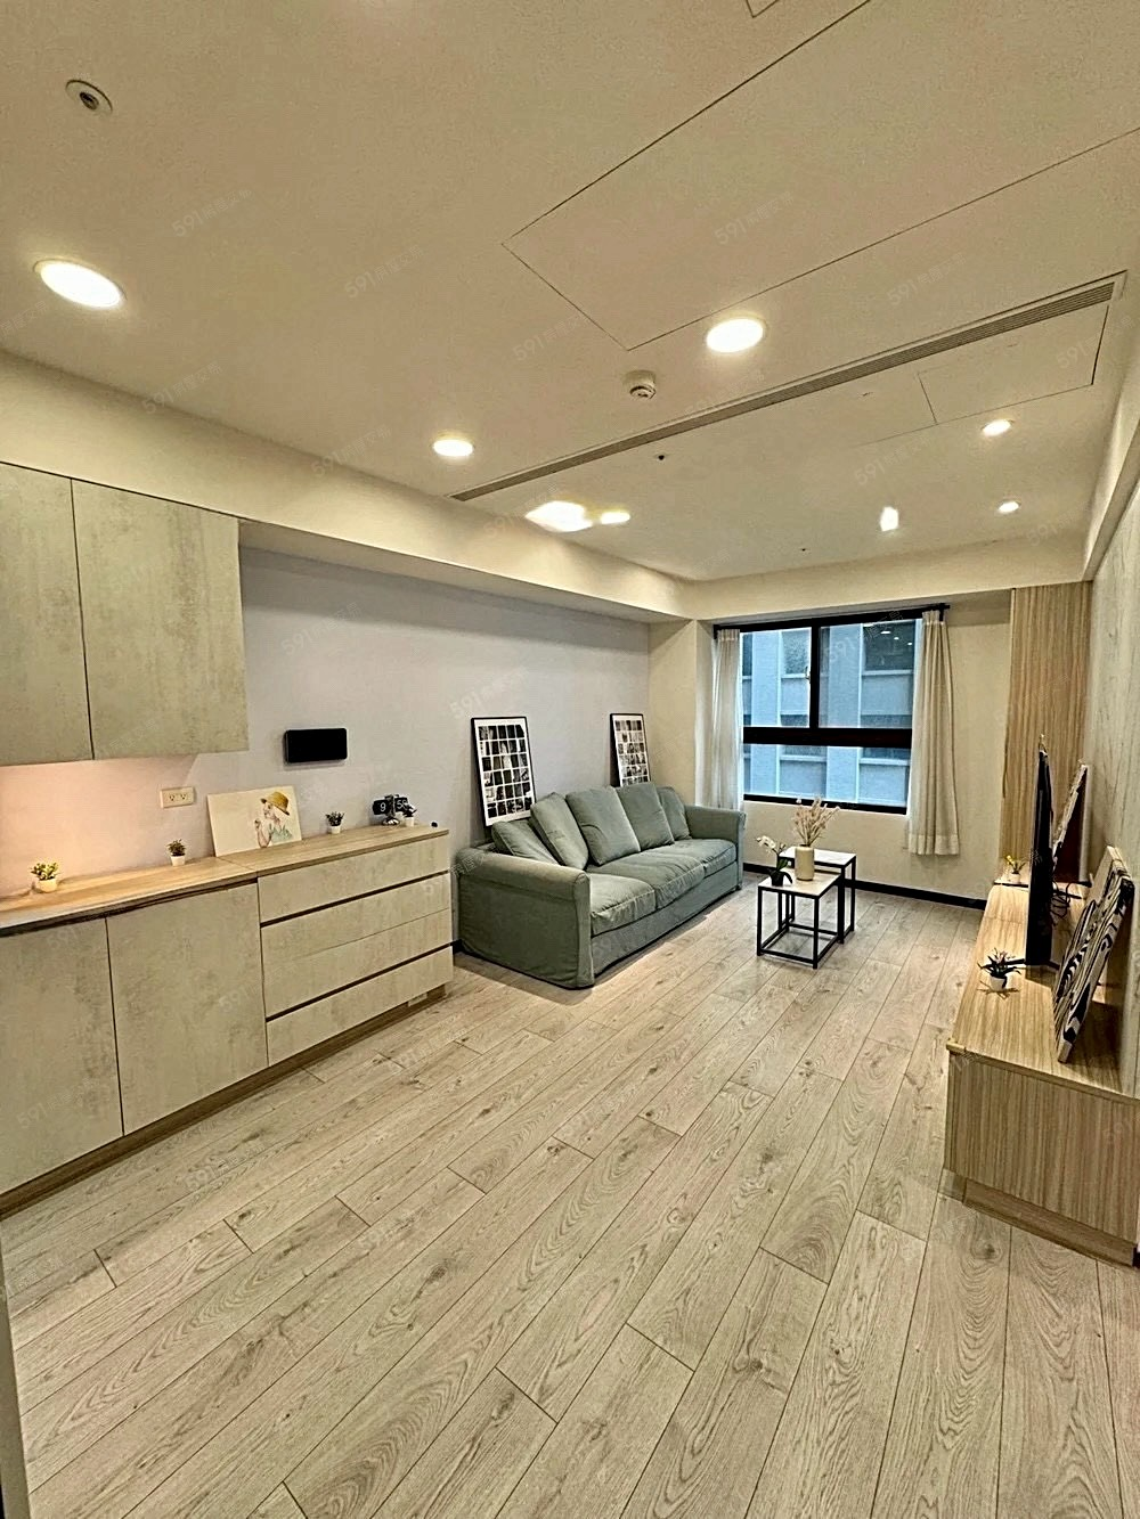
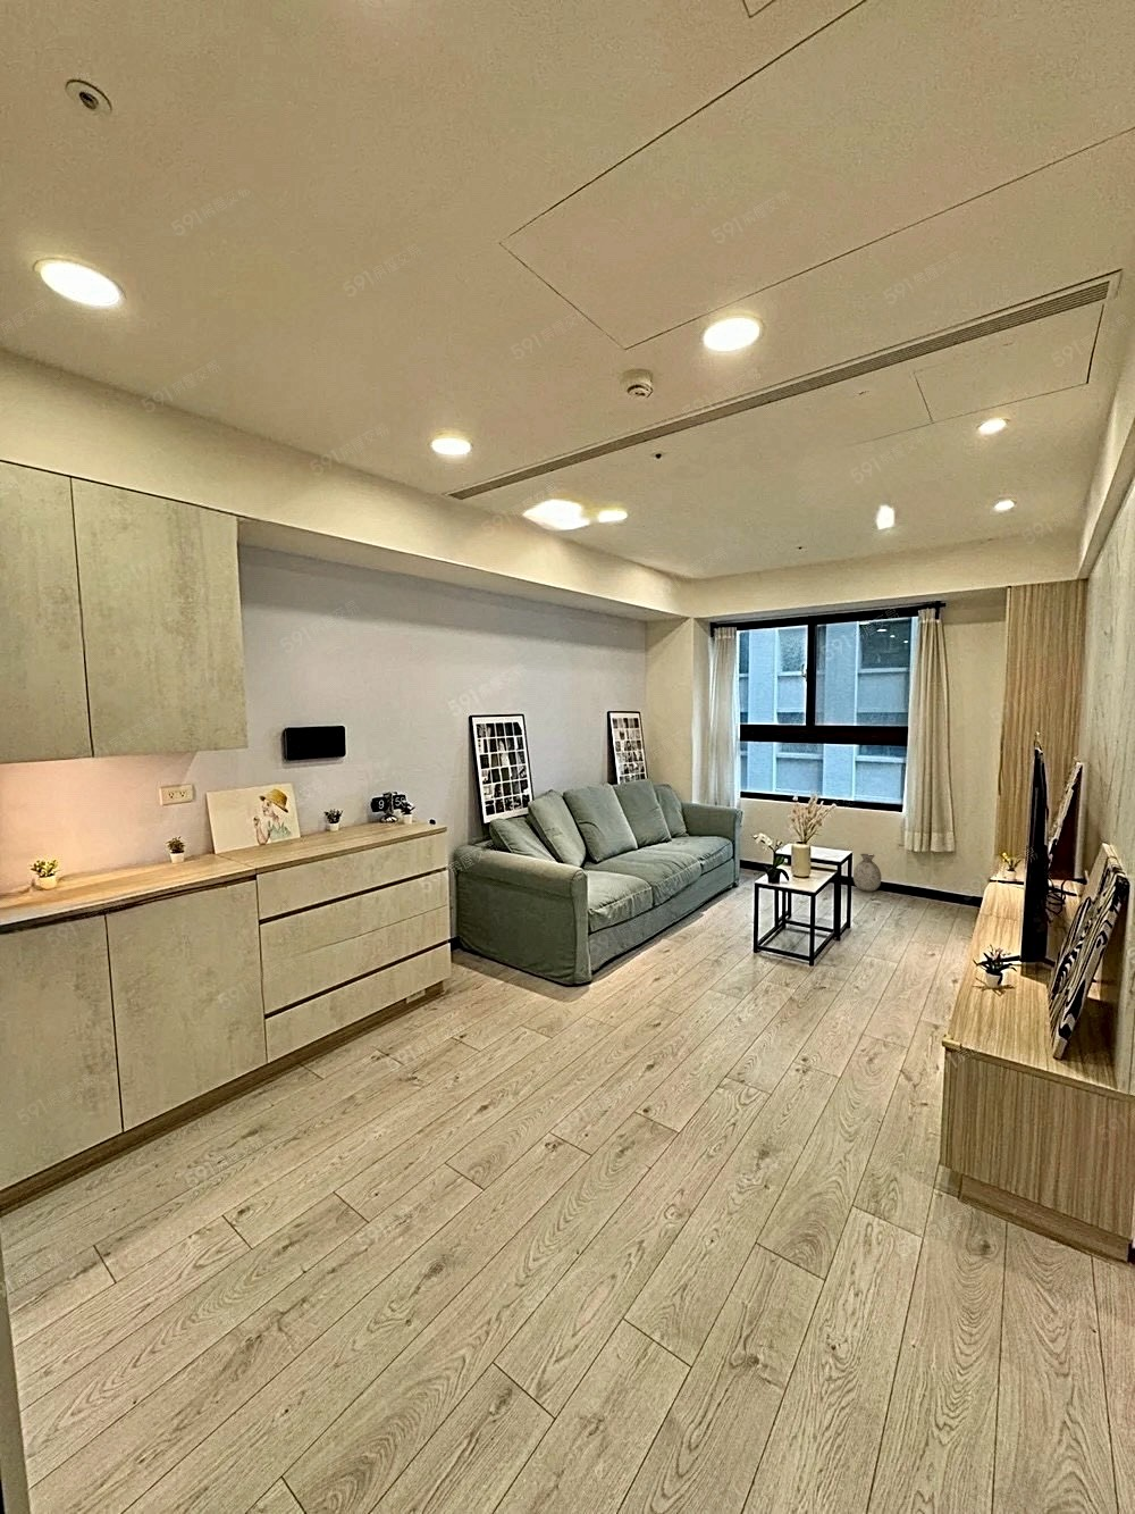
+ vase [852,853,883,892]
